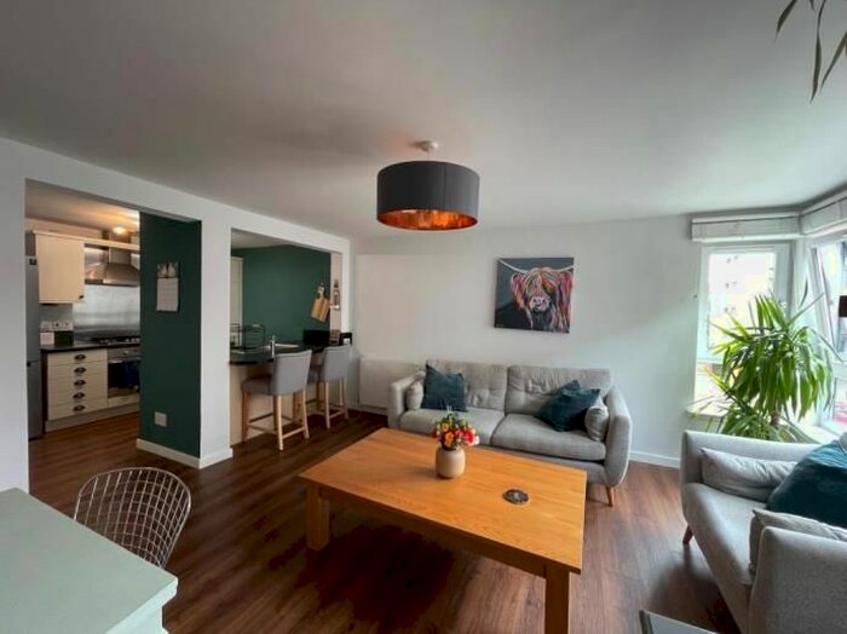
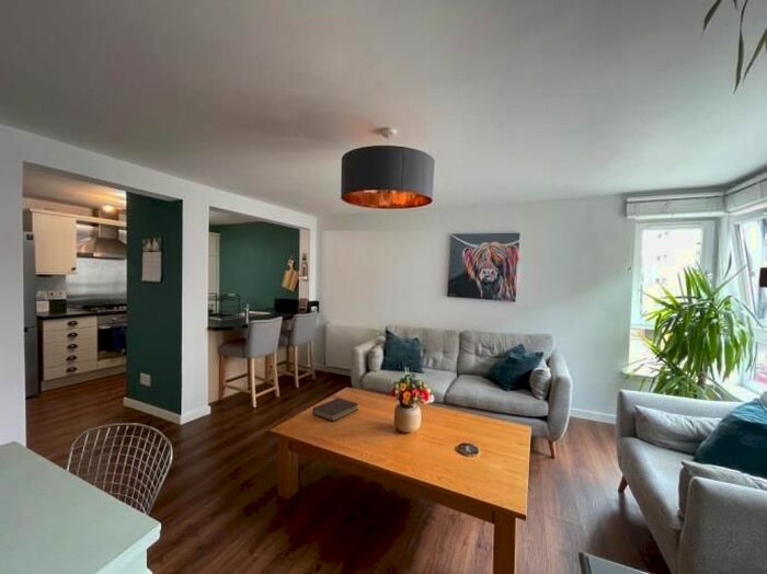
+ book [311,397,359,423]
